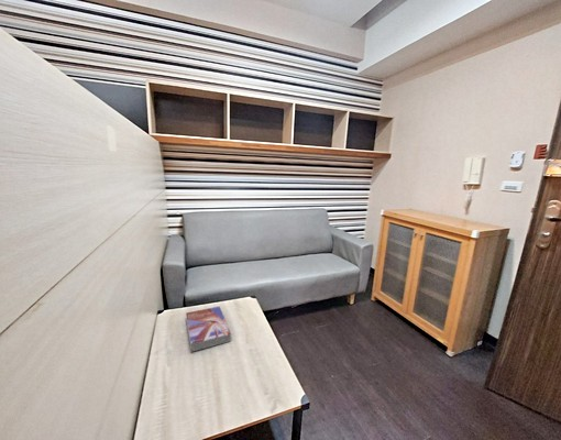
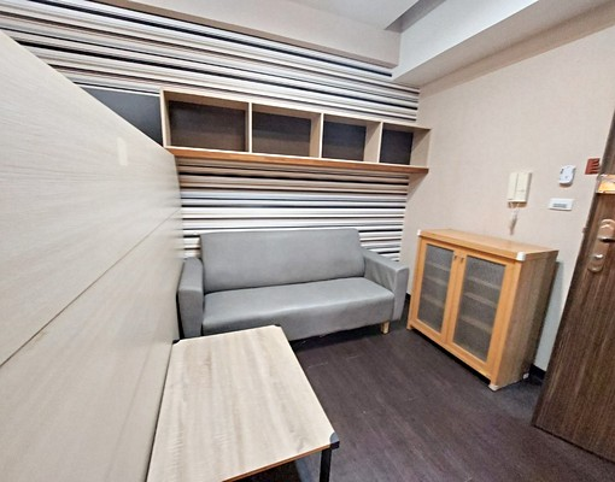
- textbook [185,305,232,353]
